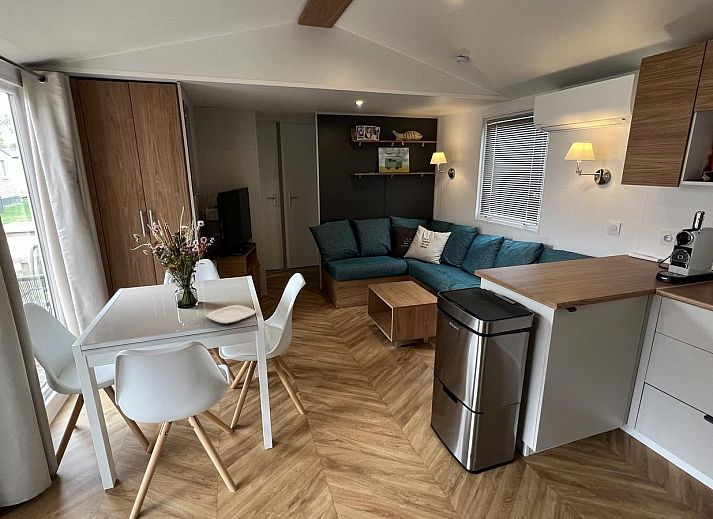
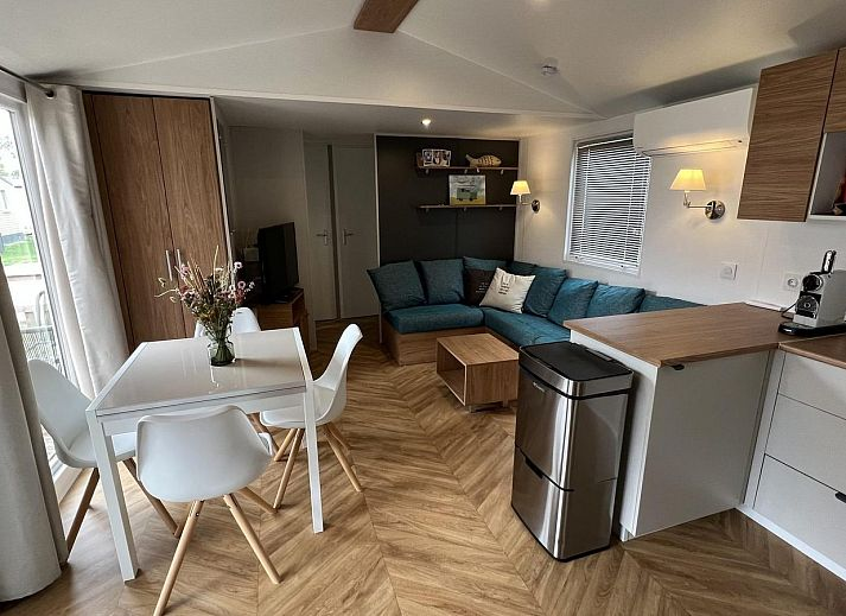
- plate [205,304,257,325]
